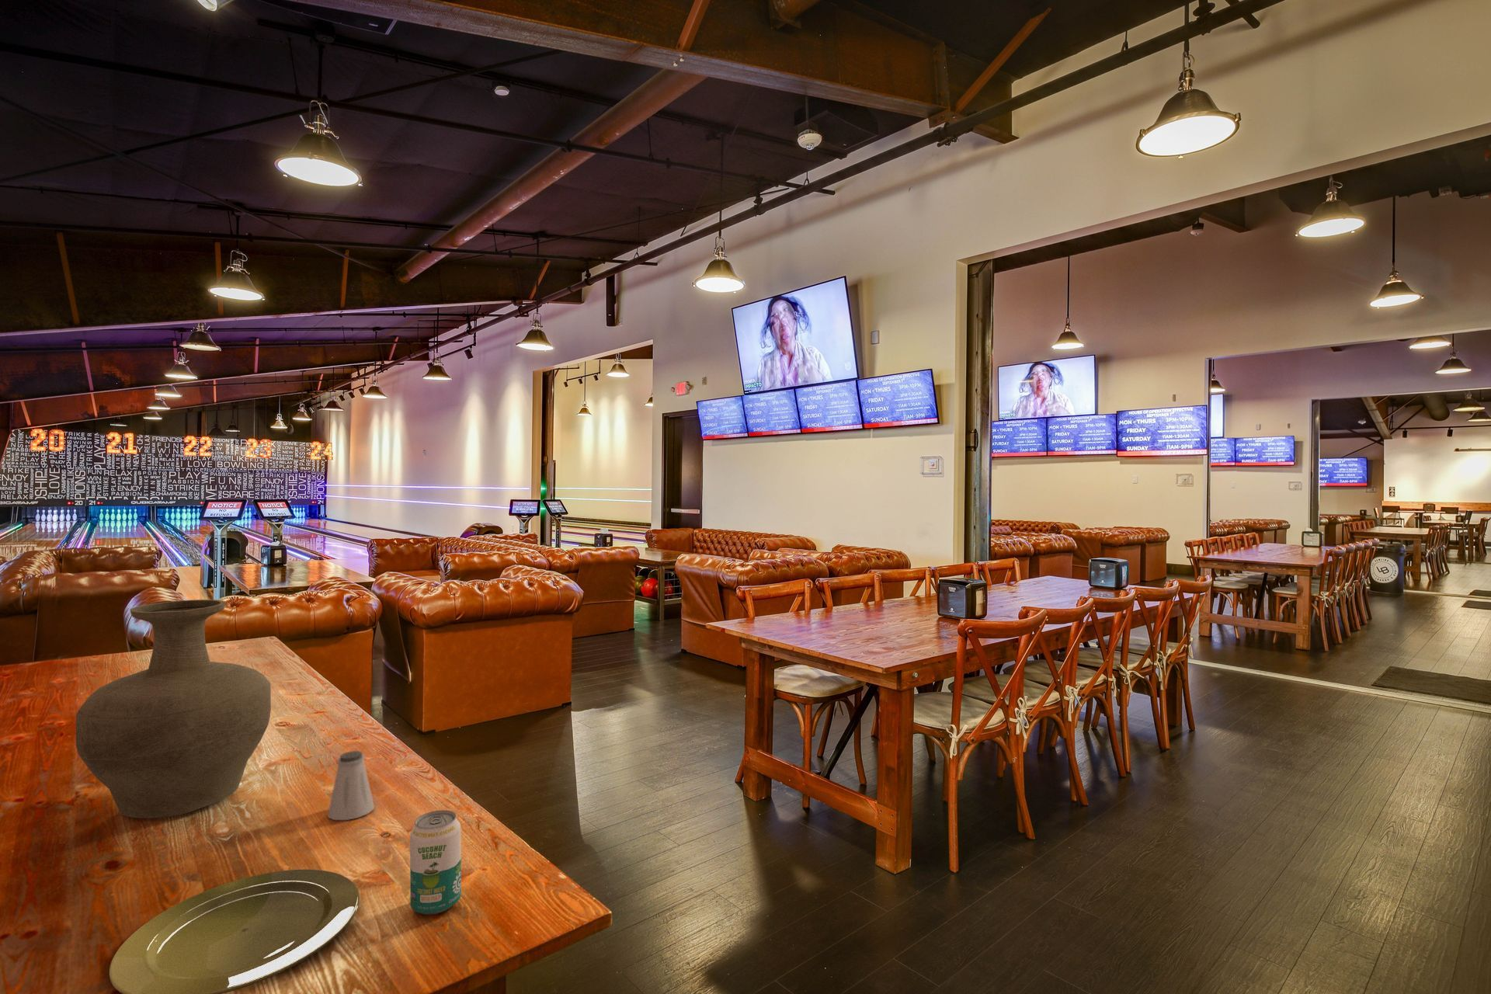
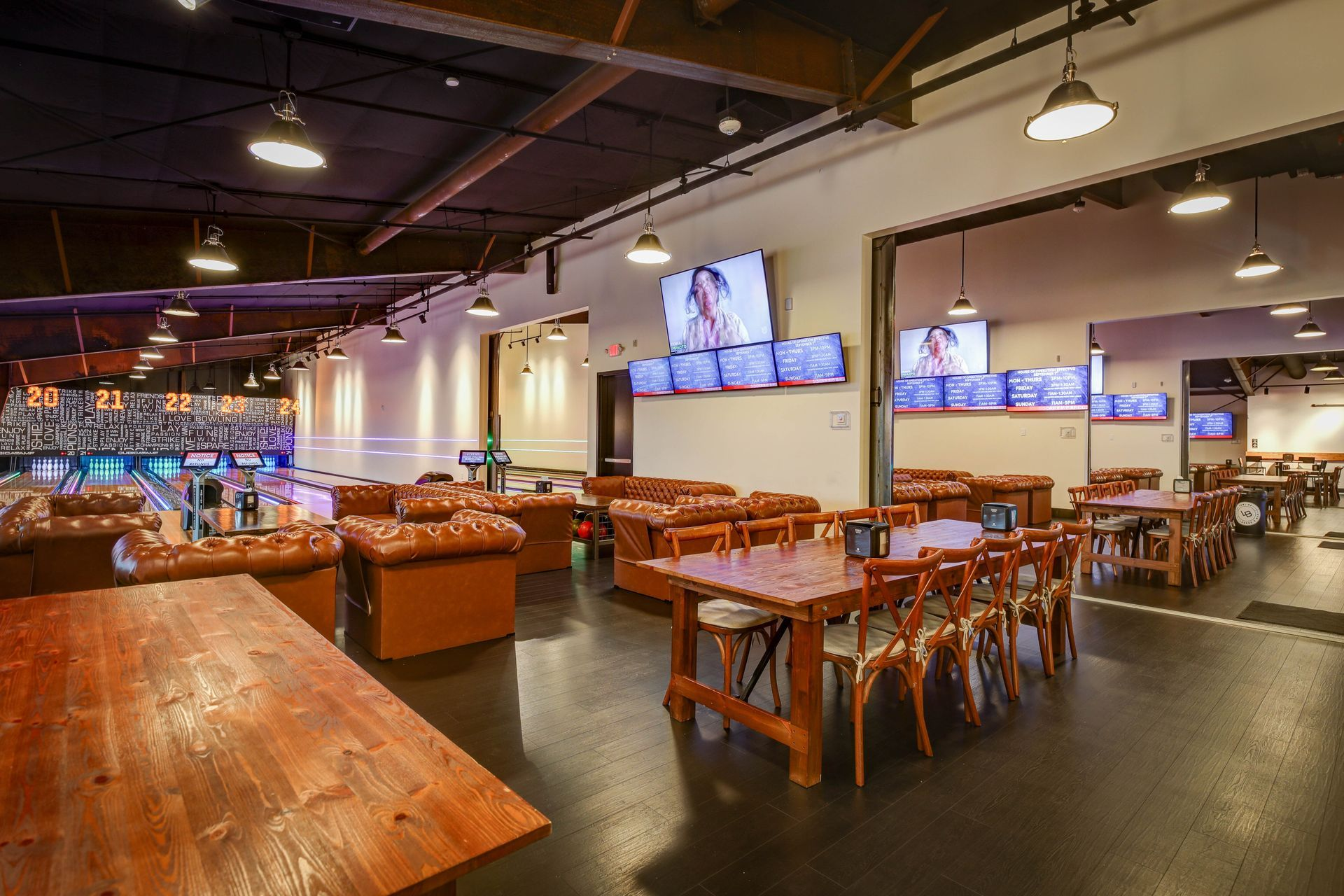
- plate [109,869,361,994]
- vase [75,599,272,819]
- saltshaker [327,750,375,821]
- beverage can [409,809,462,915]
